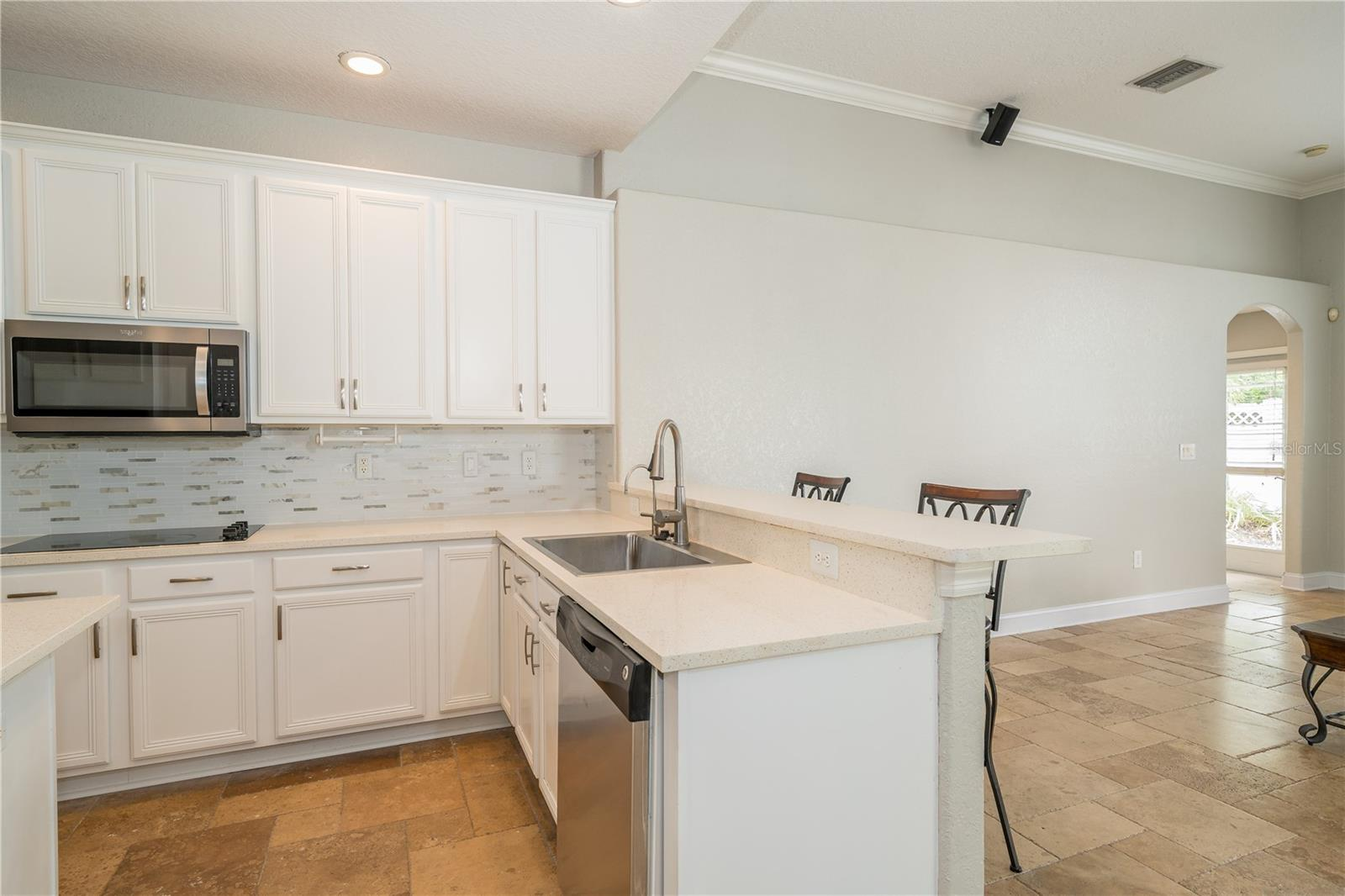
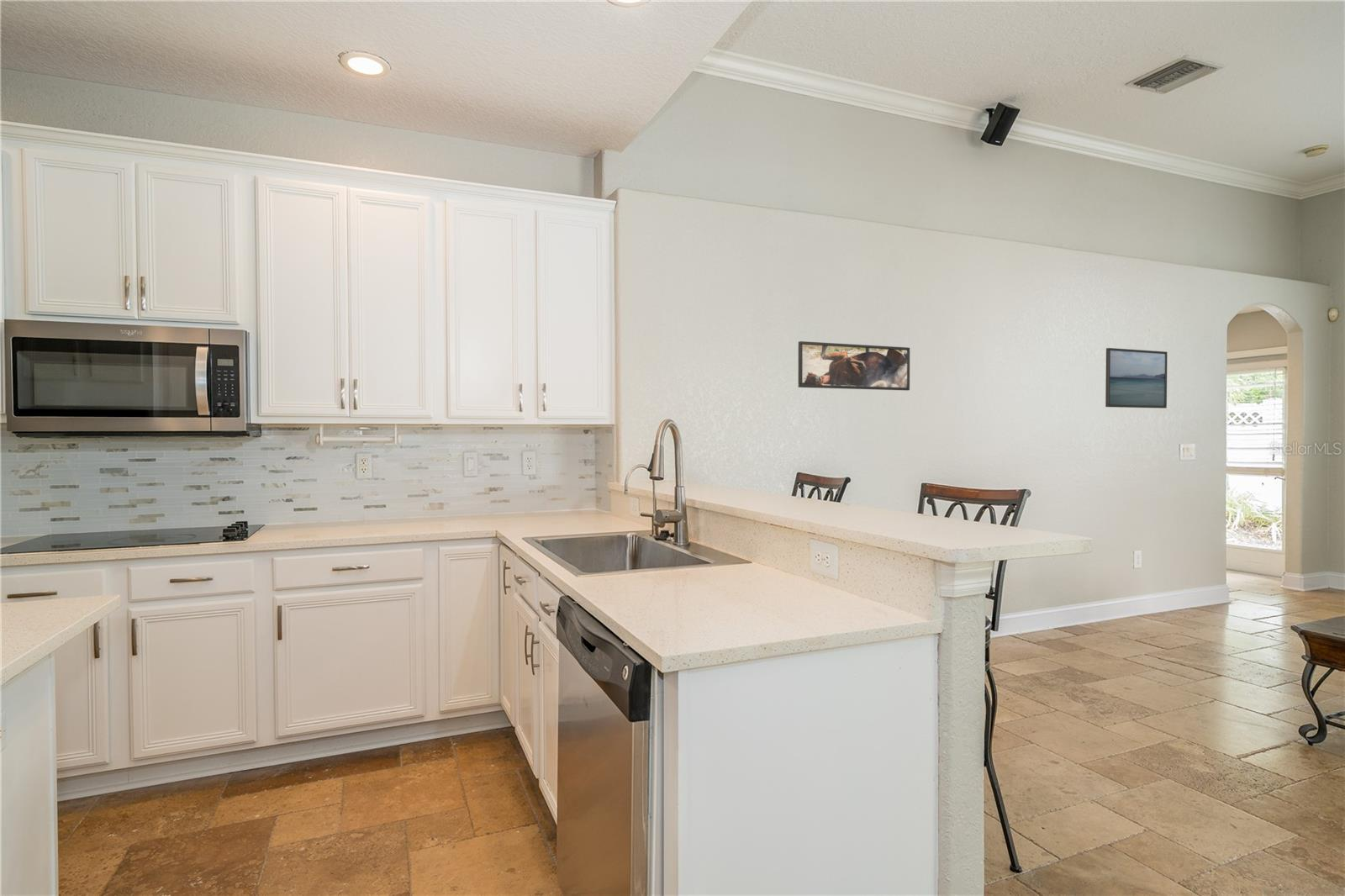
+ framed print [798,340,910,392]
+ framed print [1105,347,1168,409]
